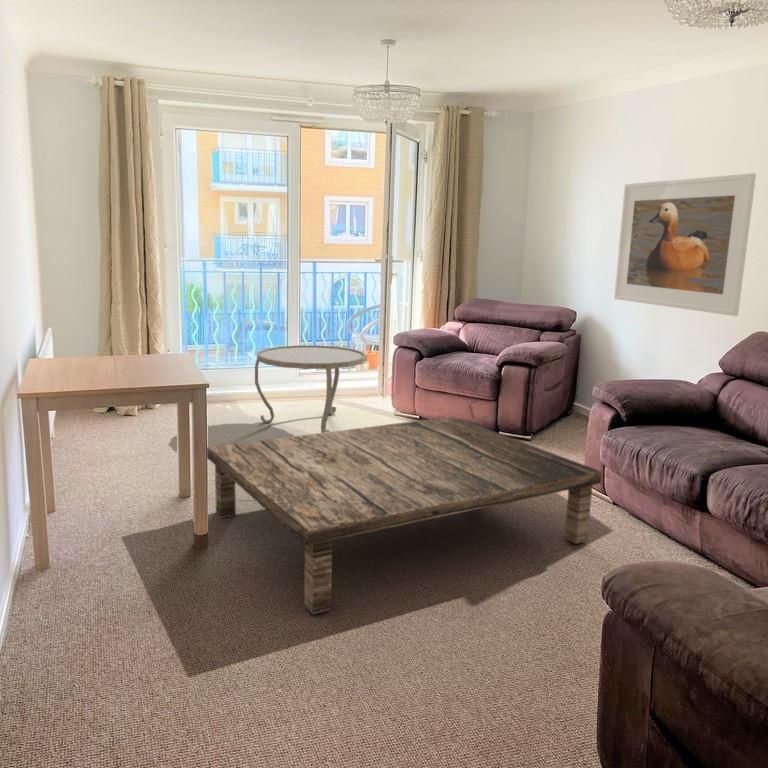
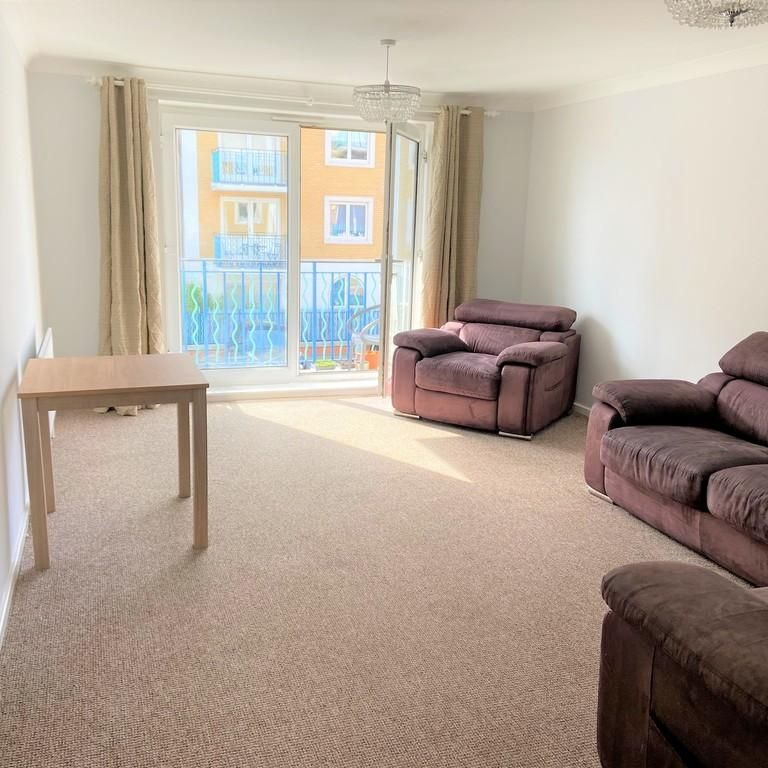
- coffee table [206,415,603,615]
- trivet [254,344,368,433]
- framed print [613,172,757,317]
